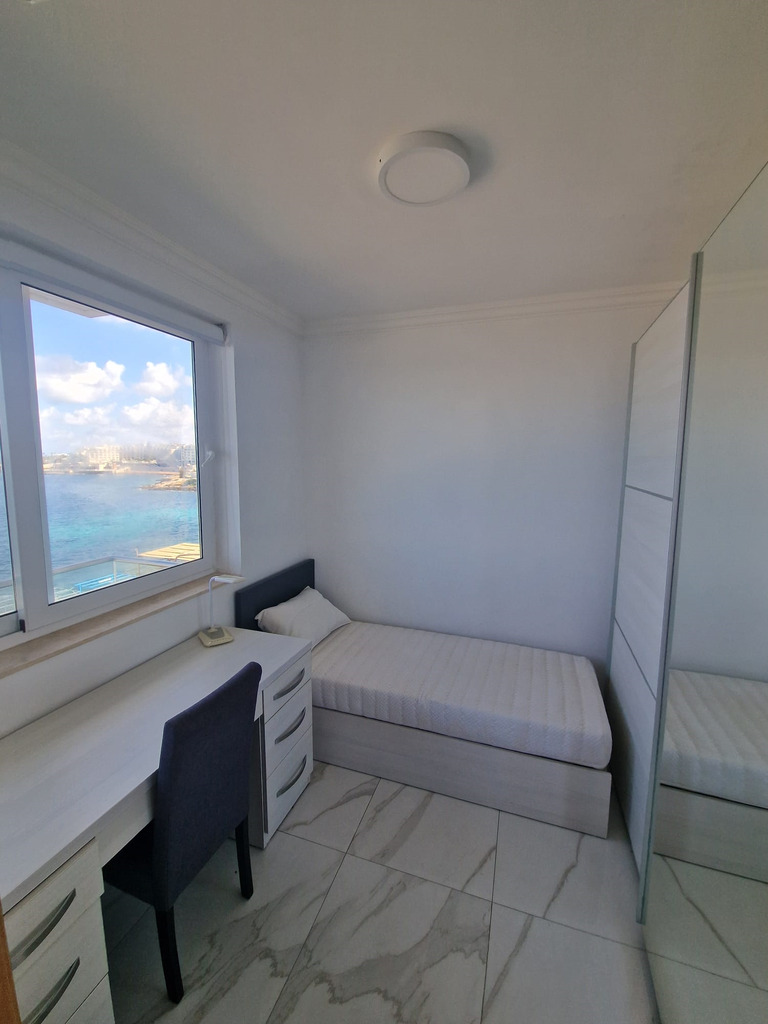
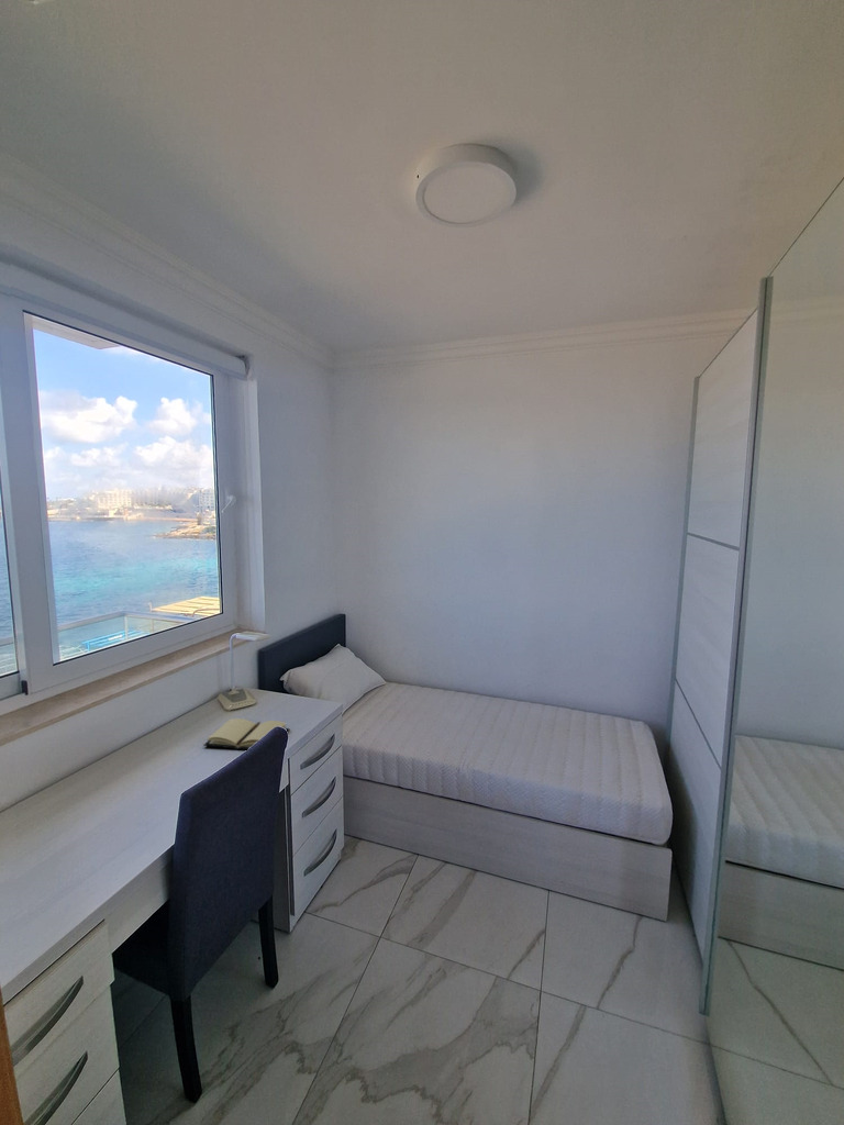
+ book [202,717,290,751]
